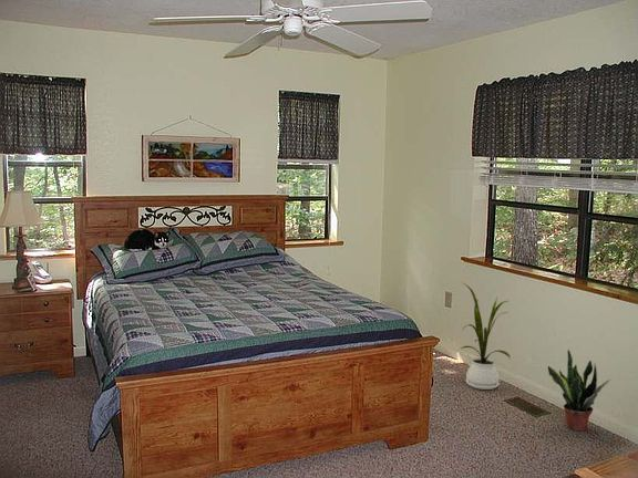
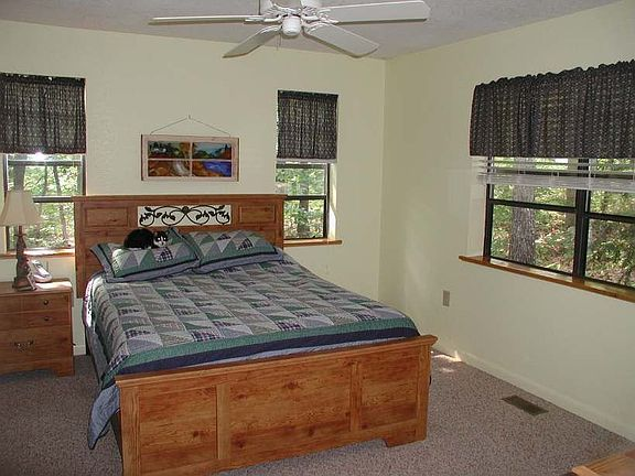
- house plant [459,282,512,391]
- potted plant [547,349,613,432]
